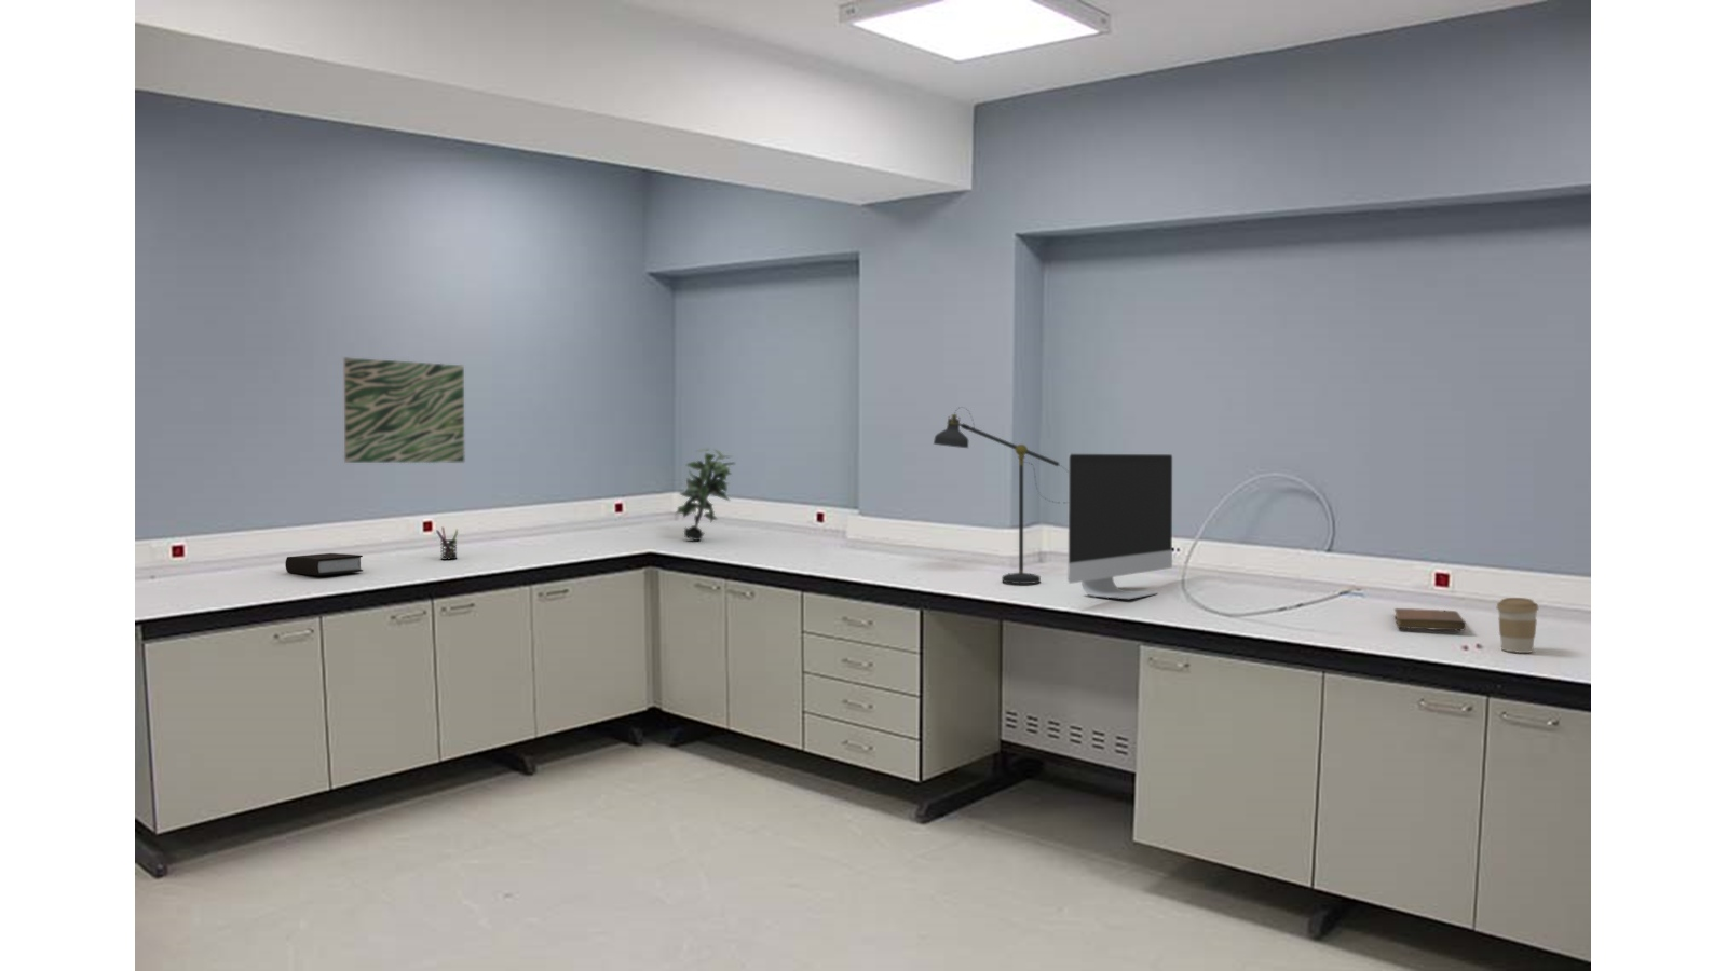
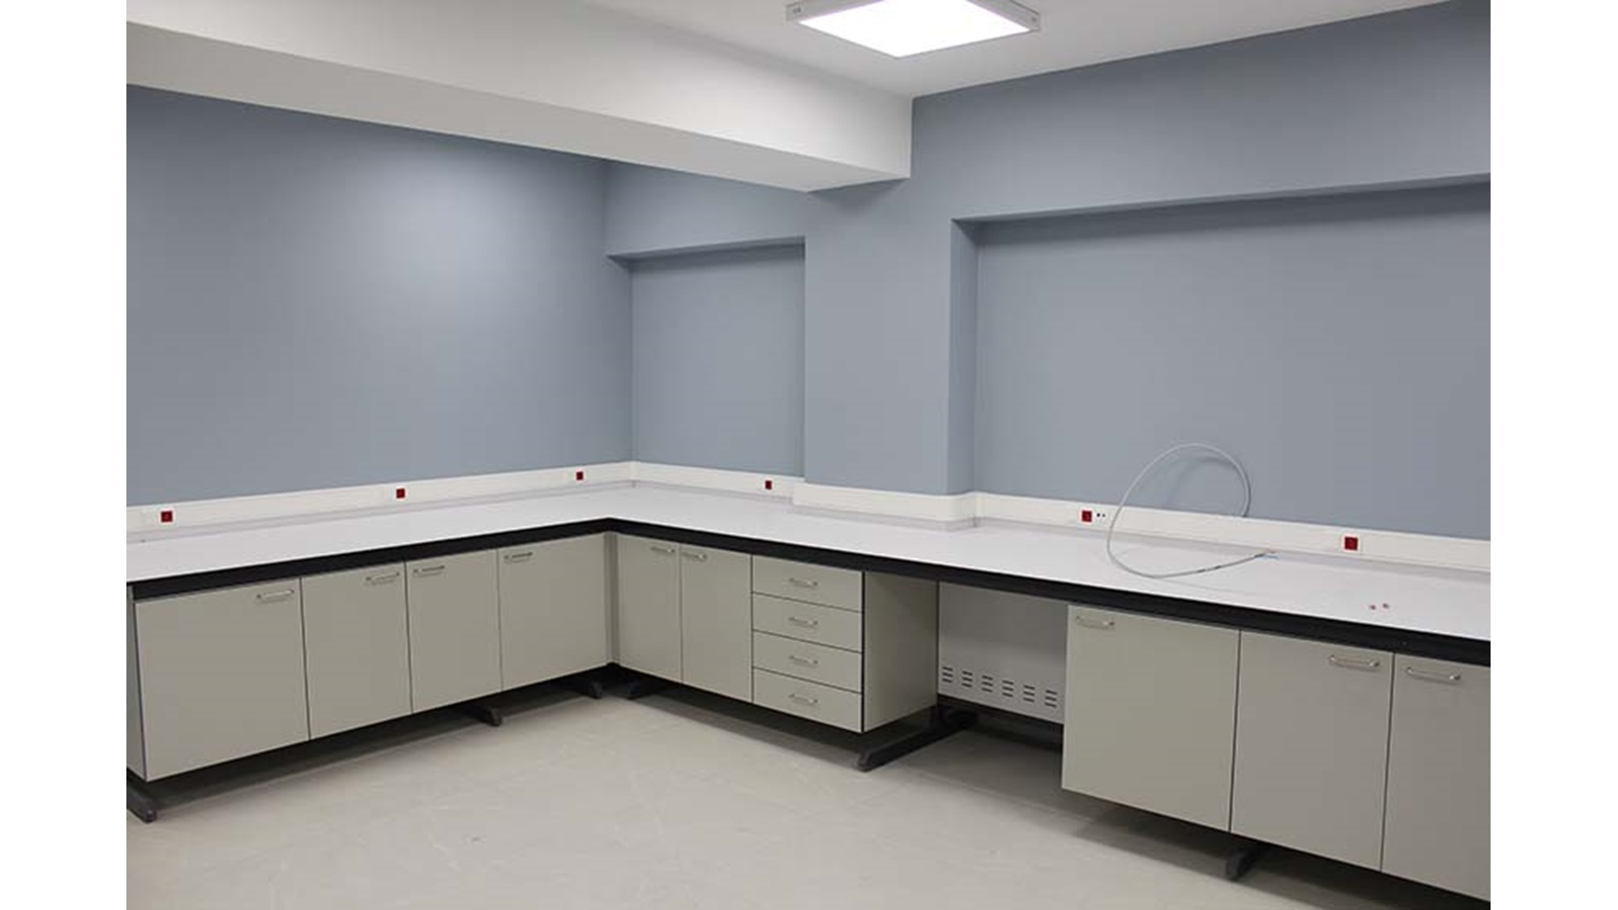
- notebook [1394,607,1467,632]
- bible [283,552,364,577]
- desk lamp [932,405,1069,584]
- coffee cup [1496,596,1541,653]
- wall art [342,357,465,464]
- potted plant [675,447,738,542]
- pen holder [435,525,459,561]
- computer monitor [1066,453,1173,600]
